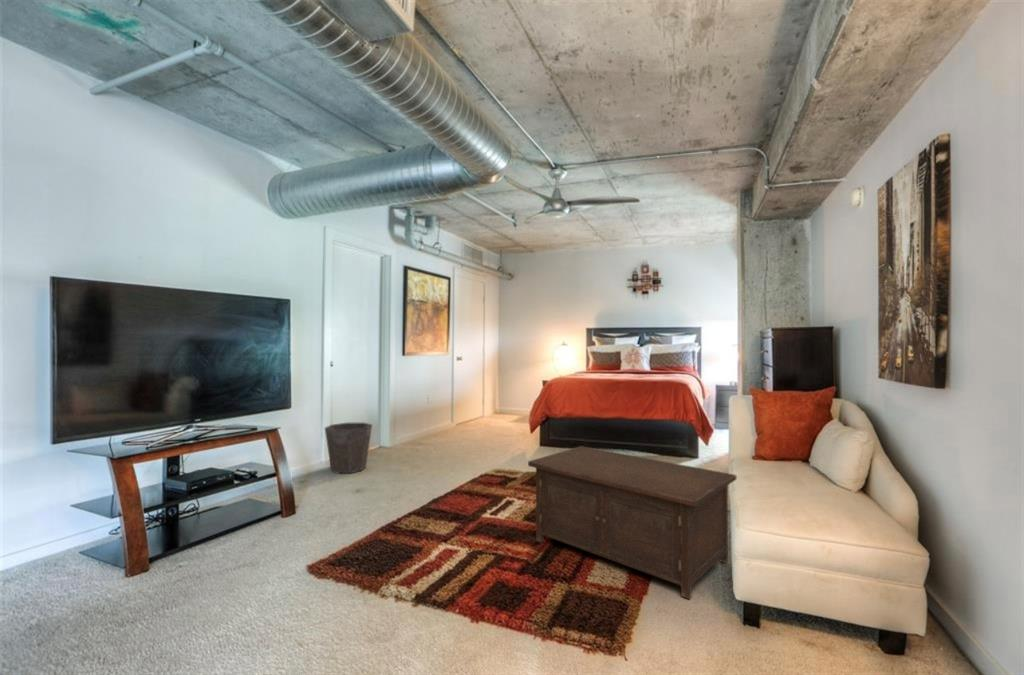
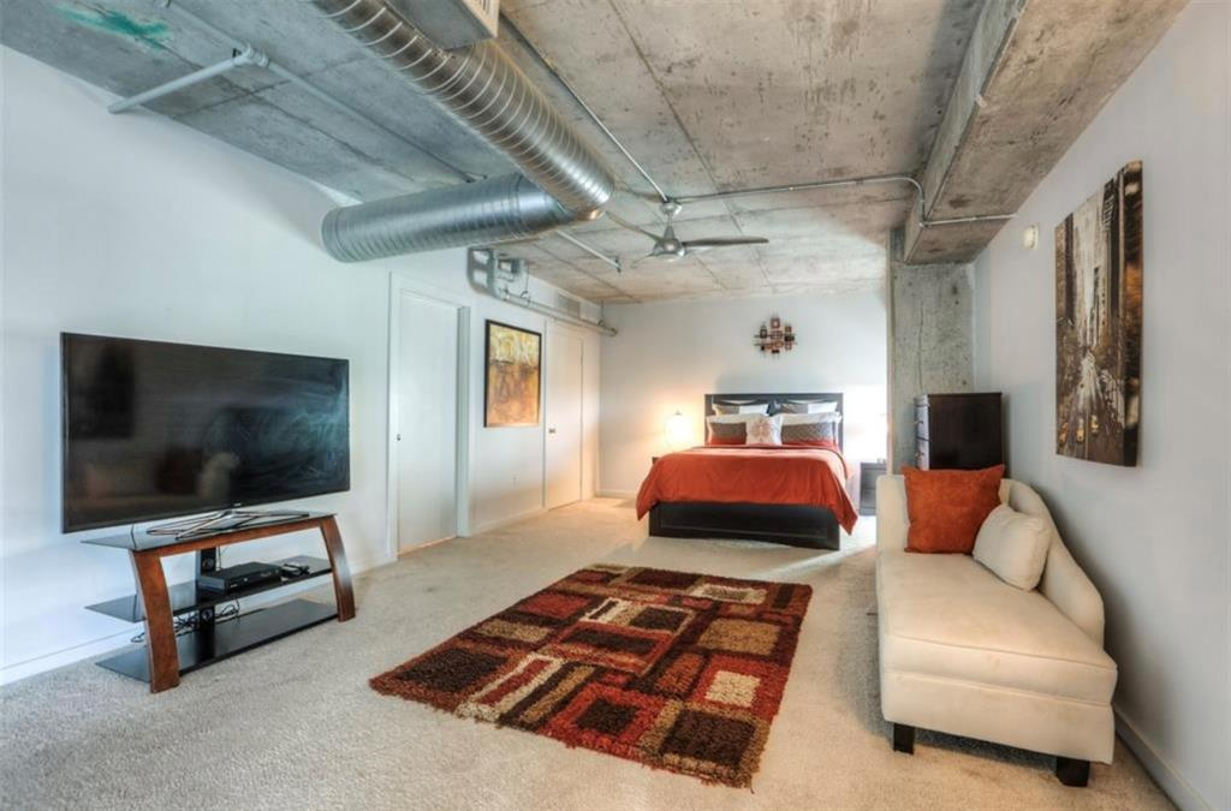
- cabinet [527,445,738,600]
- waste bin [324,422,373,474]
